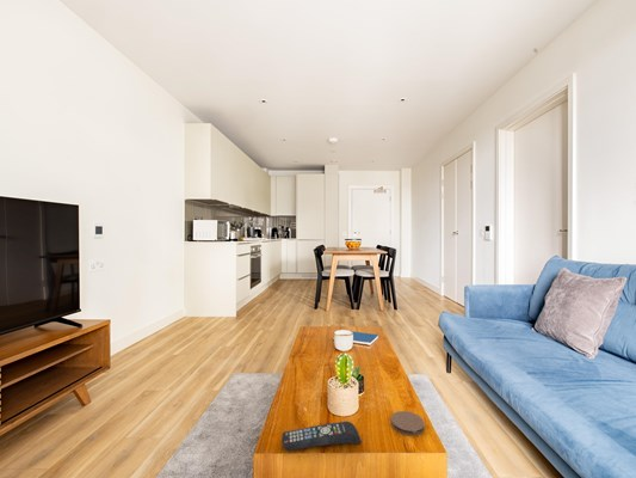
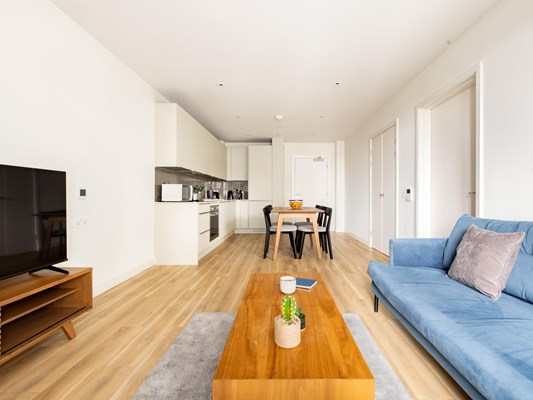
- remote control [280,421,363,452]
- coaster [390,410,426,436]
